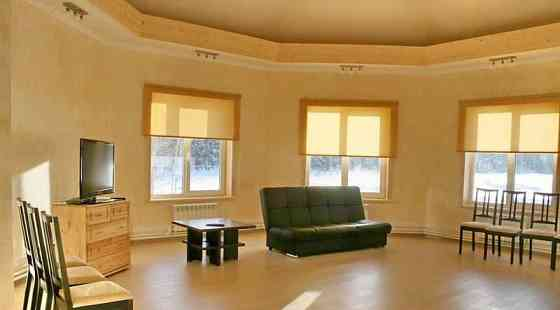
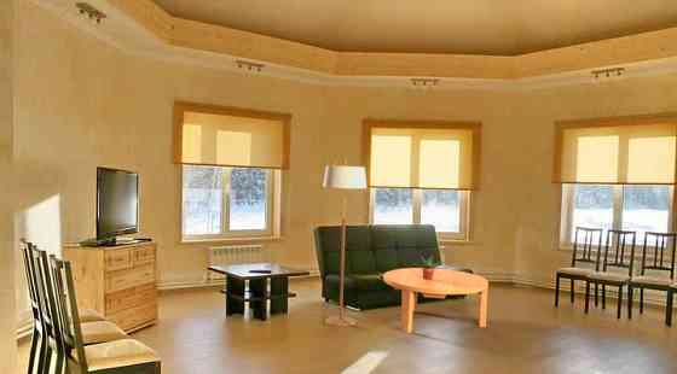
+ floor lamp [322,157,368,328]
+ coffee table [382,267,490,334]
+ potted plant [413,255,445,280]
